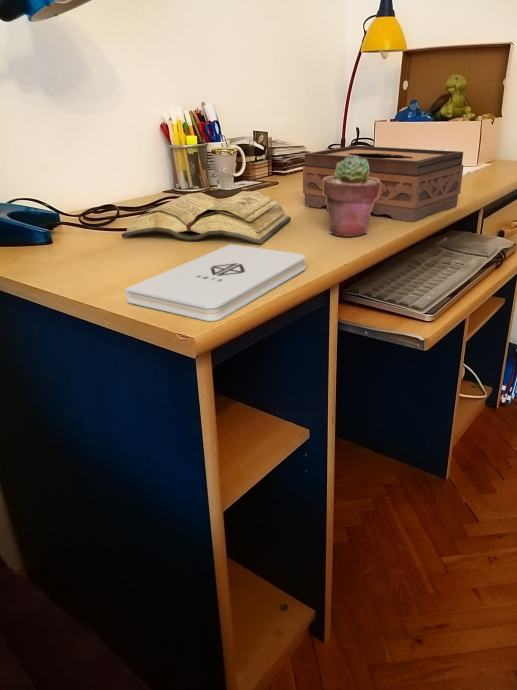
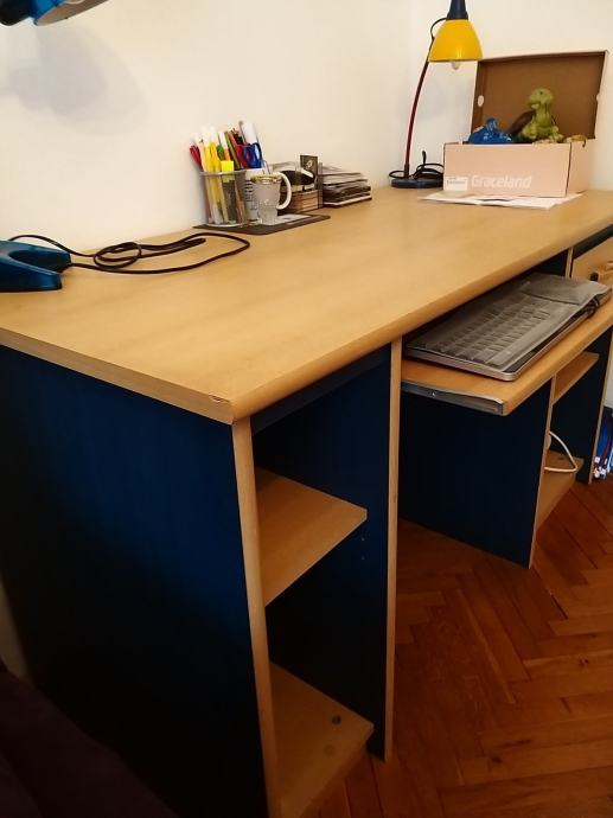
- diary [121,190,292,246]
- potted succulent [323,156,381,238]
- notepad [124,243,306,322]
- tissue box [302,145,464,223]
